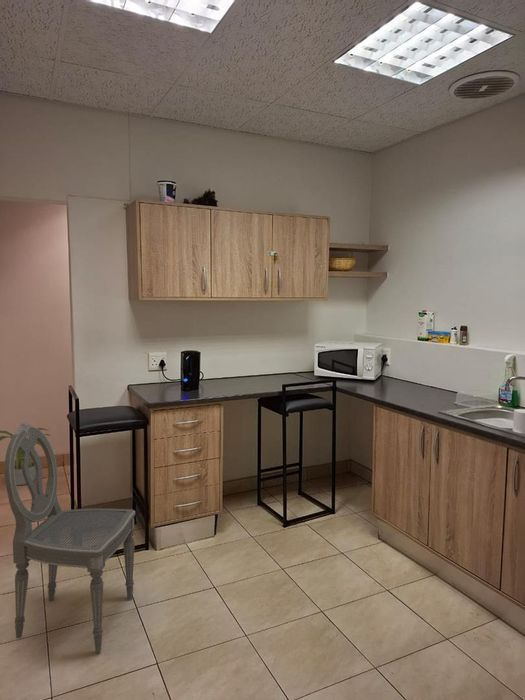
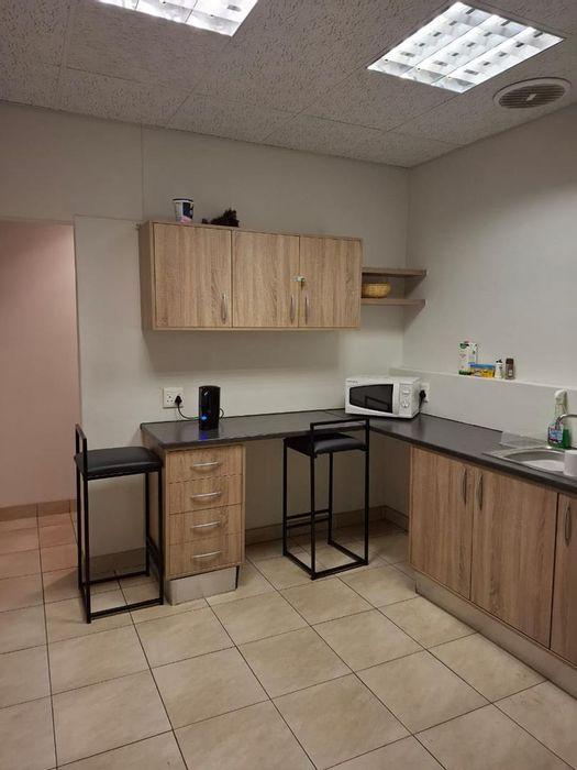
- dining chair [3,422,137,653]
- potted plant [0,427,51,486]
